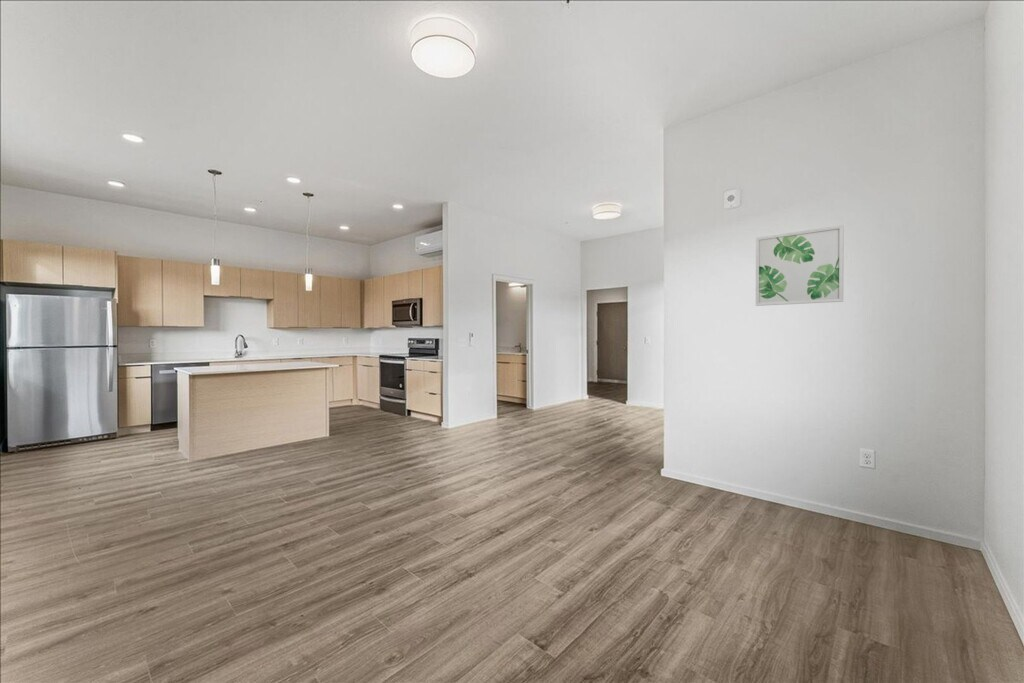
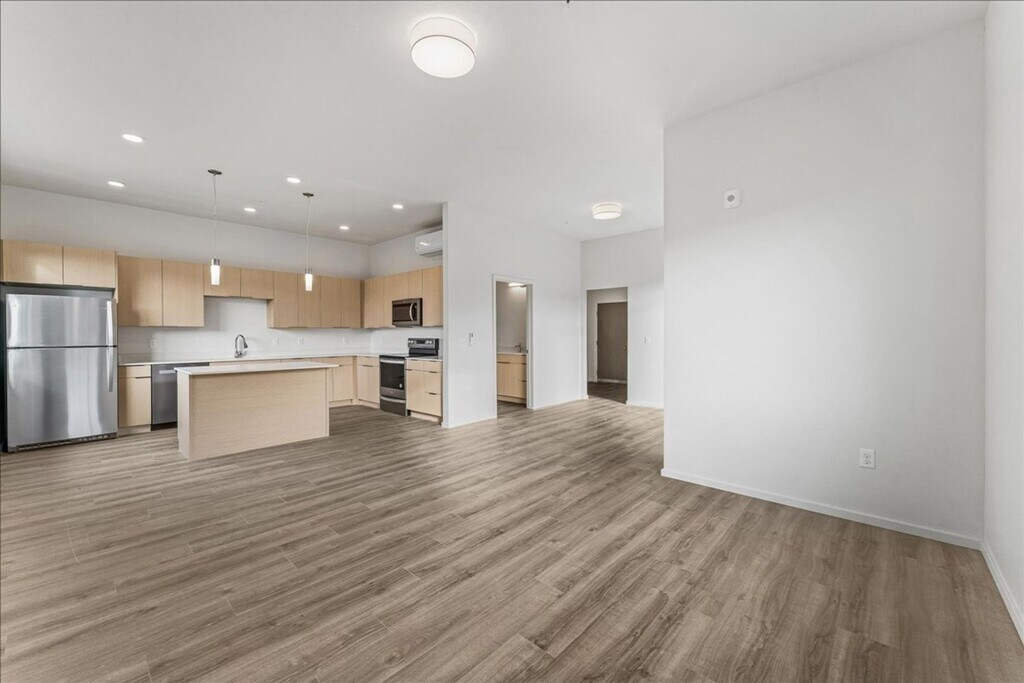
- wall art [755,224,845,307]
